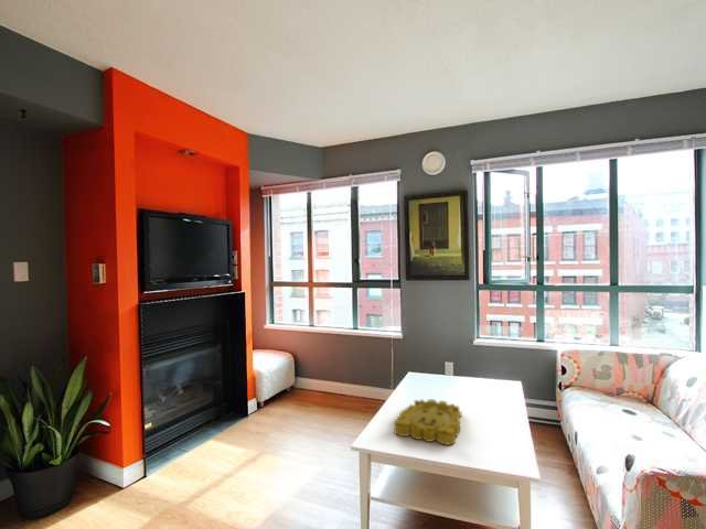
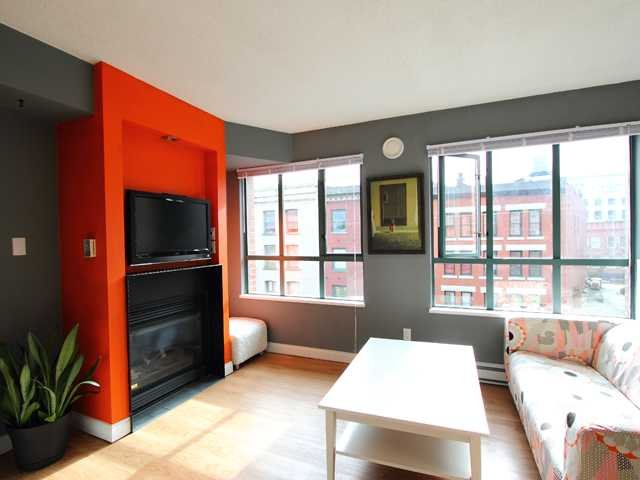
- decorative tray [393,398,462,446]
